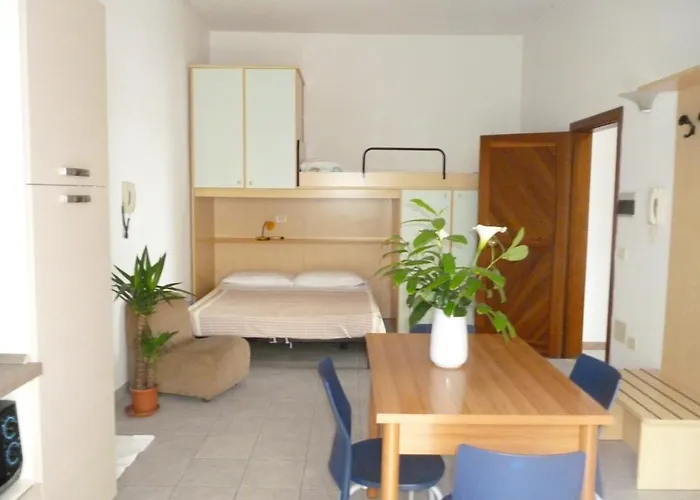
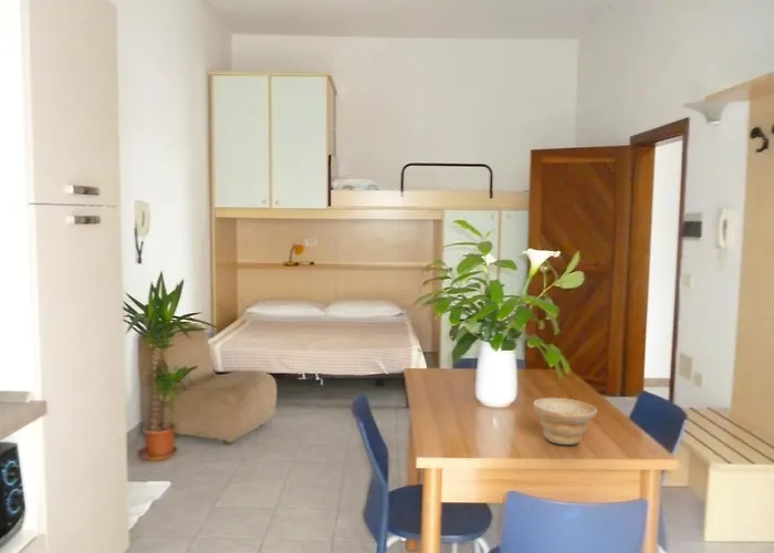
+ bowl [532,397,598,446]
